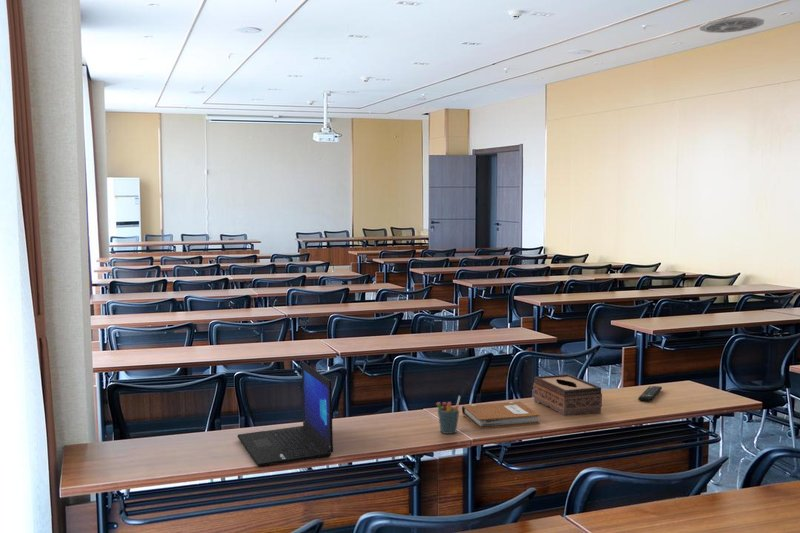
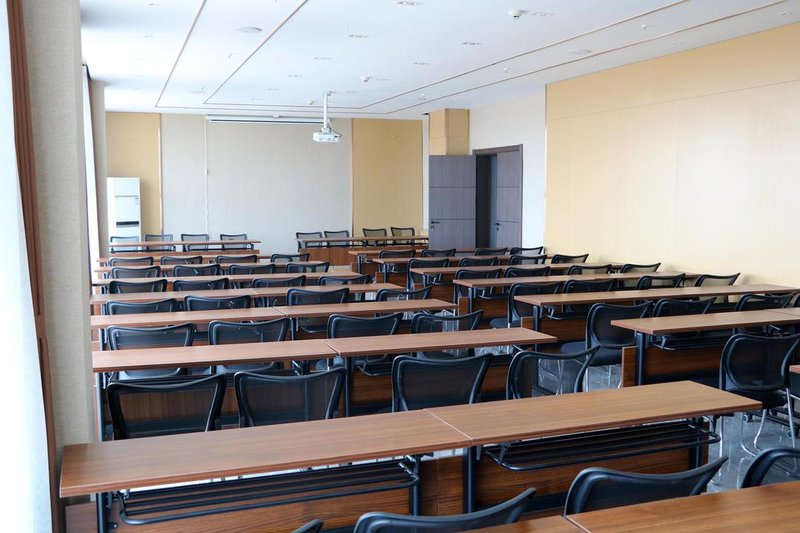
- ceiling vent [699,16,765,34]
- laptop [236,361,334,467]
- remote control [637,385,663,403]
- pen holder [435,395,461,435]
- tissue box [532,373,603,417]
- notebook [461,401,541,430]
